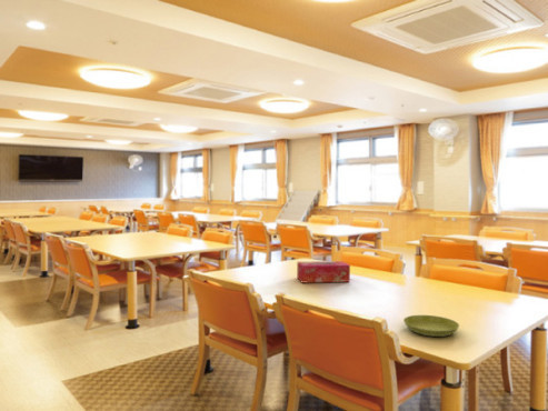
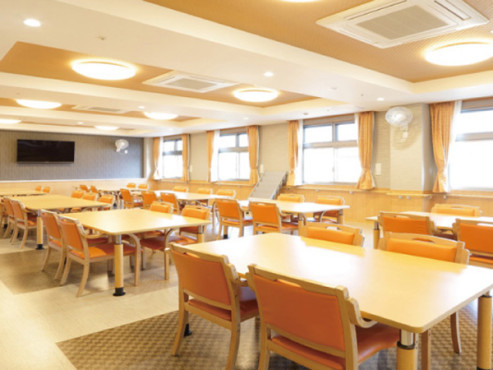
- saucer [402,314,460,338]
- tissue box [296,260,351,284]
